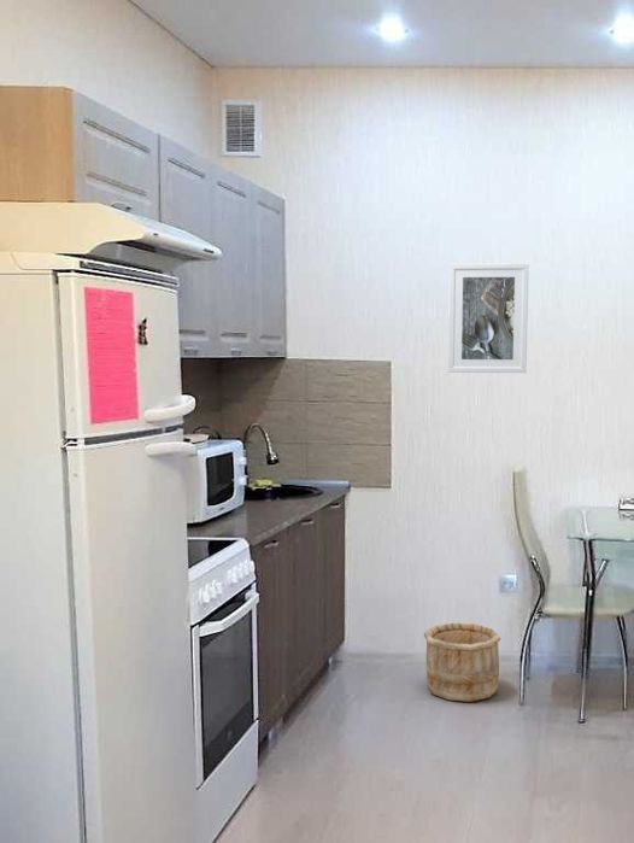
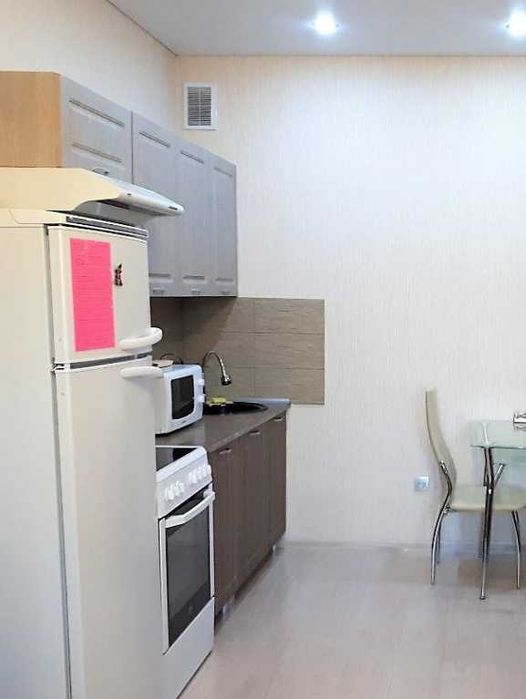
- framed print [447,262,530,374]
- wooden bucket [423,622,501,703]
